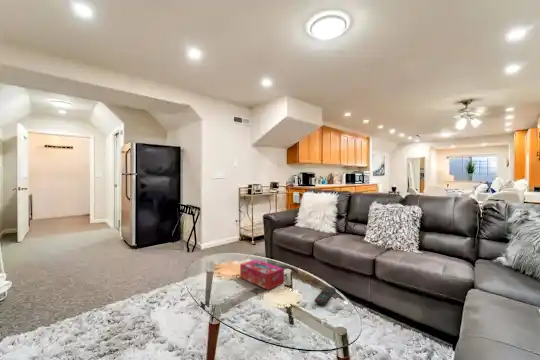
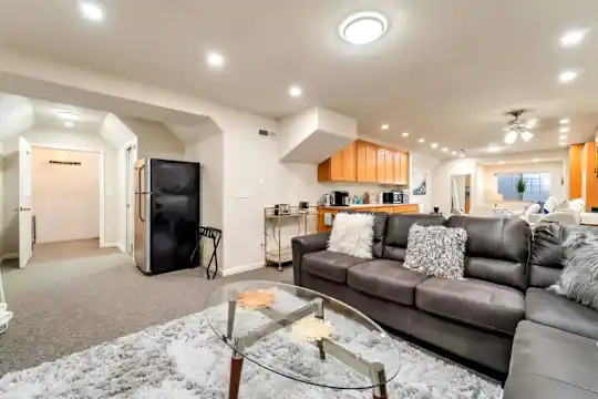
- tissue box [239,258,285,291]
- remote control [314,286,336,306]
